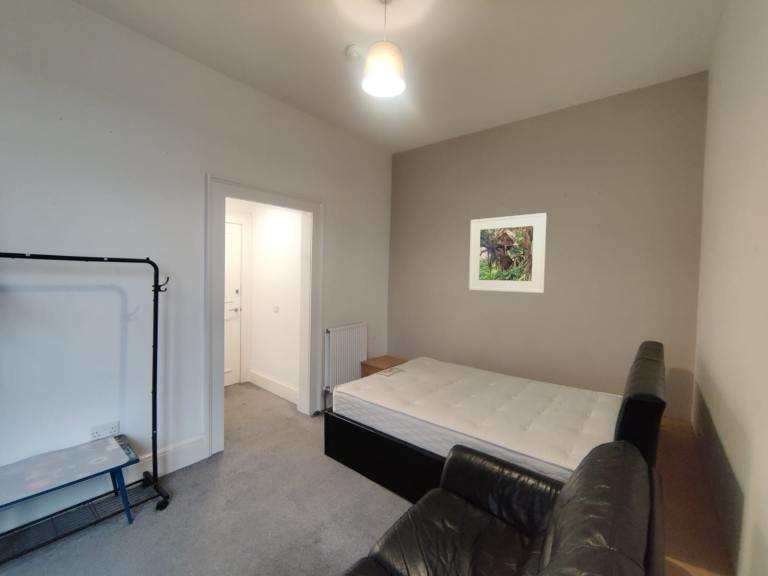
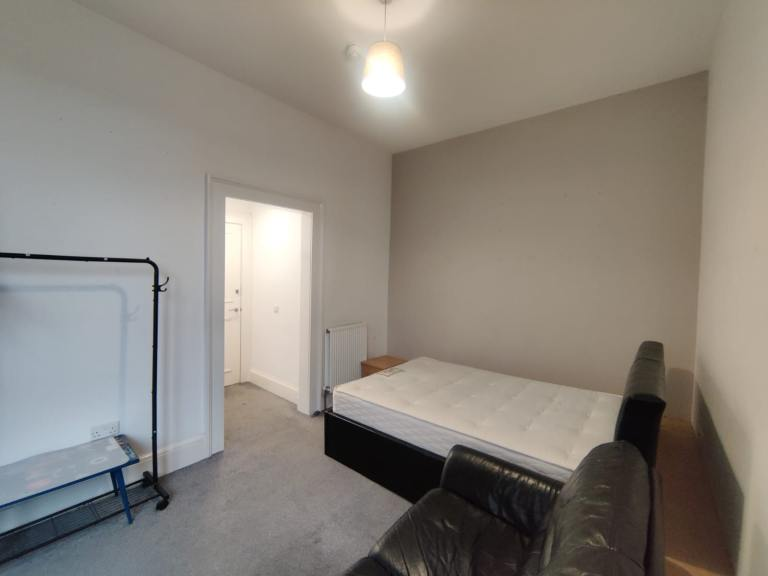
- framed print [468,212,548,294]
